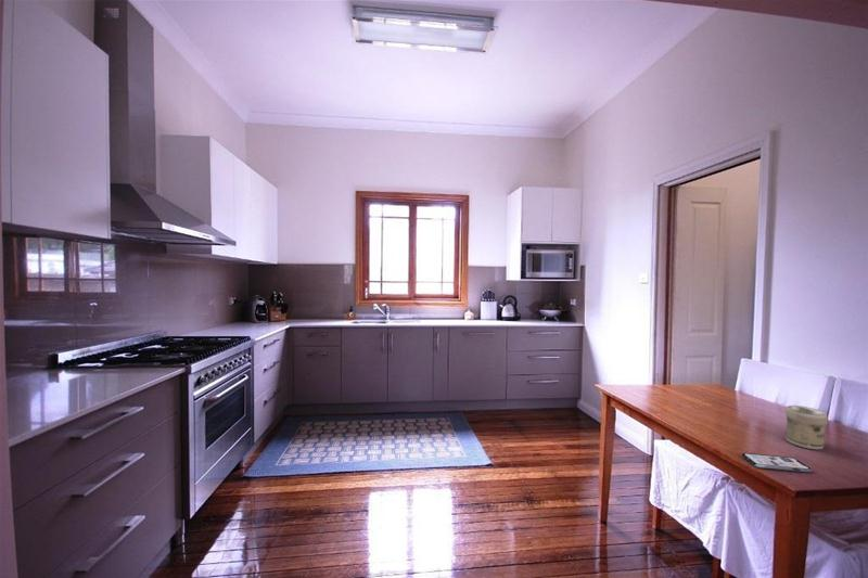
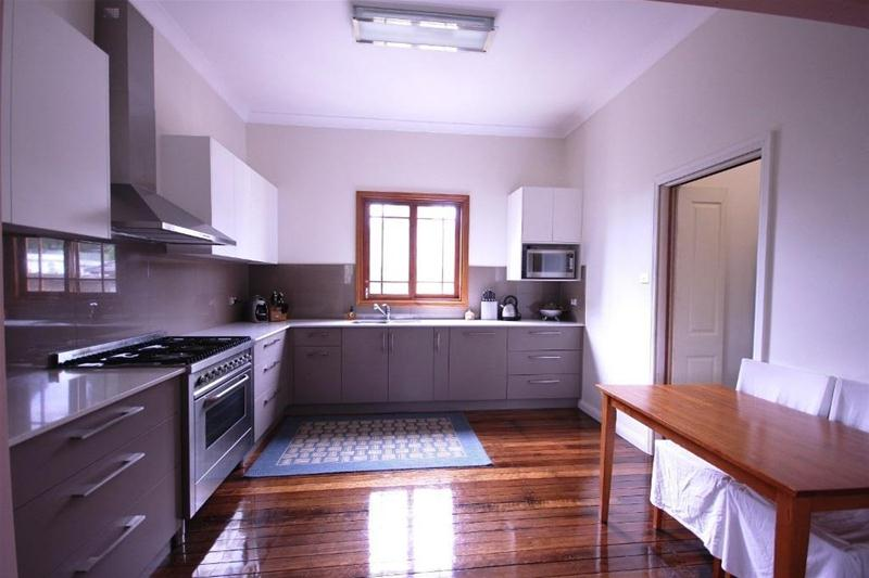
- phone case [741,452,813,473]
- jar [784,404,829,450]
